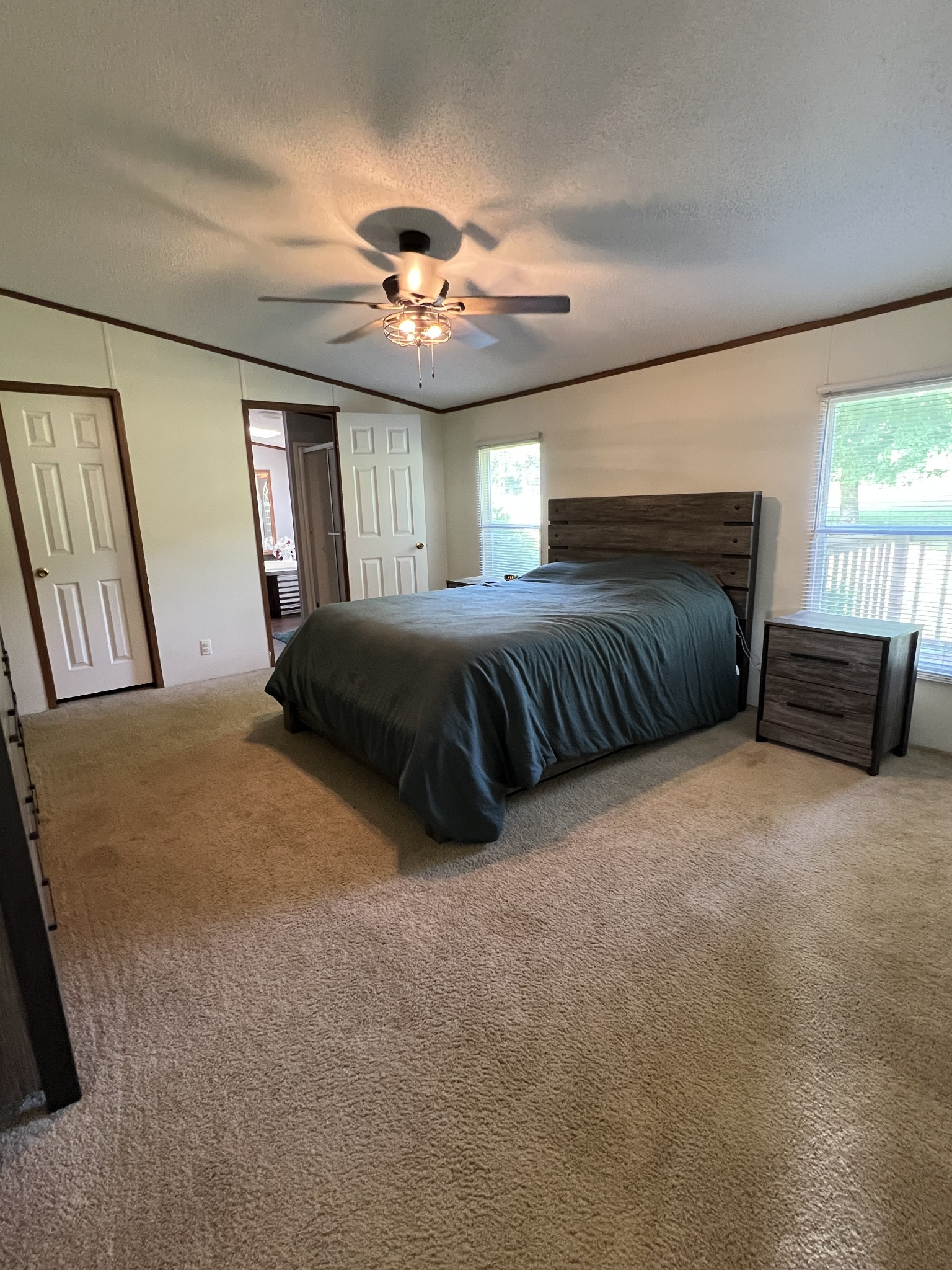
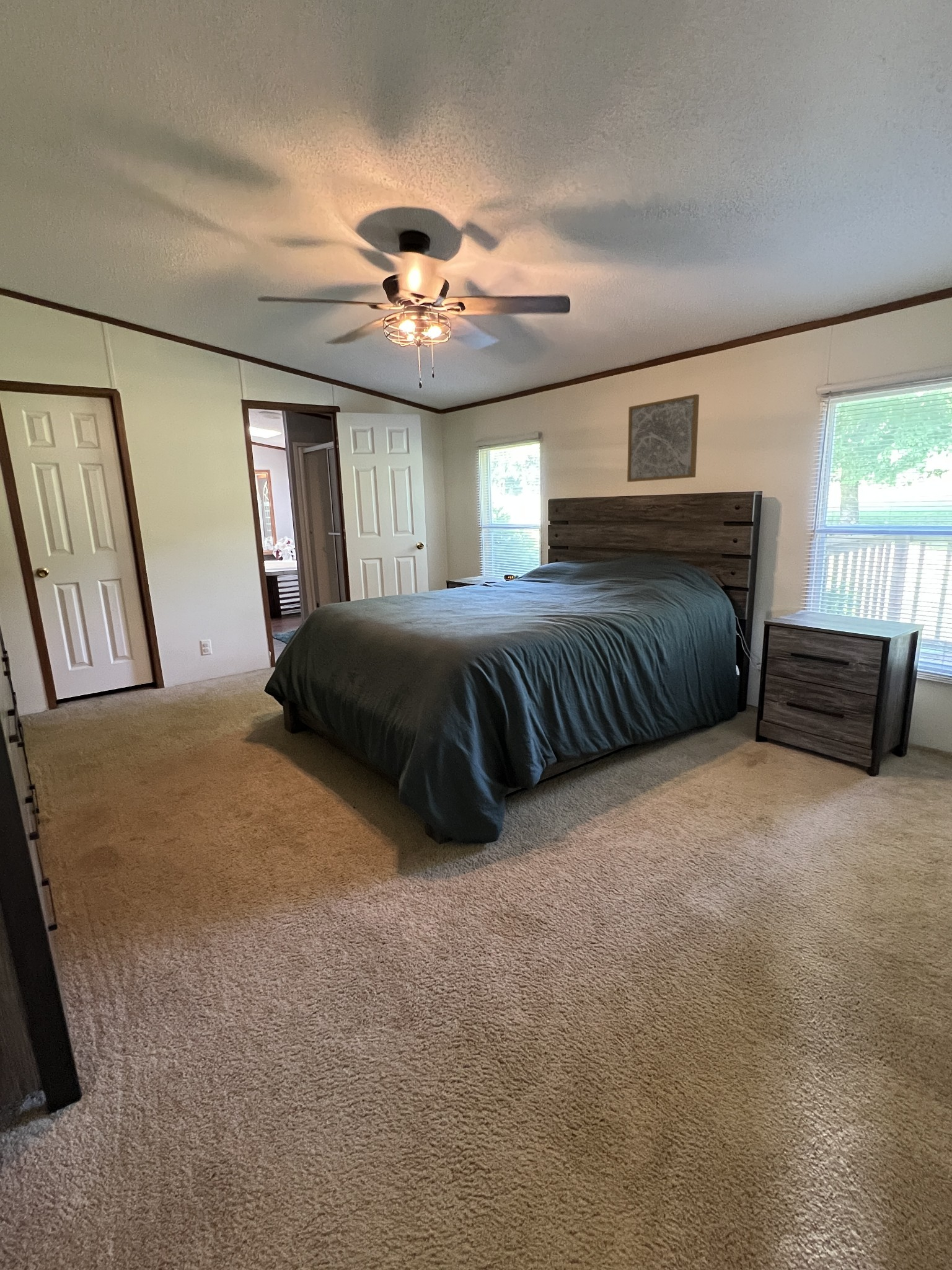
+ wall art [627,394,700,482]
